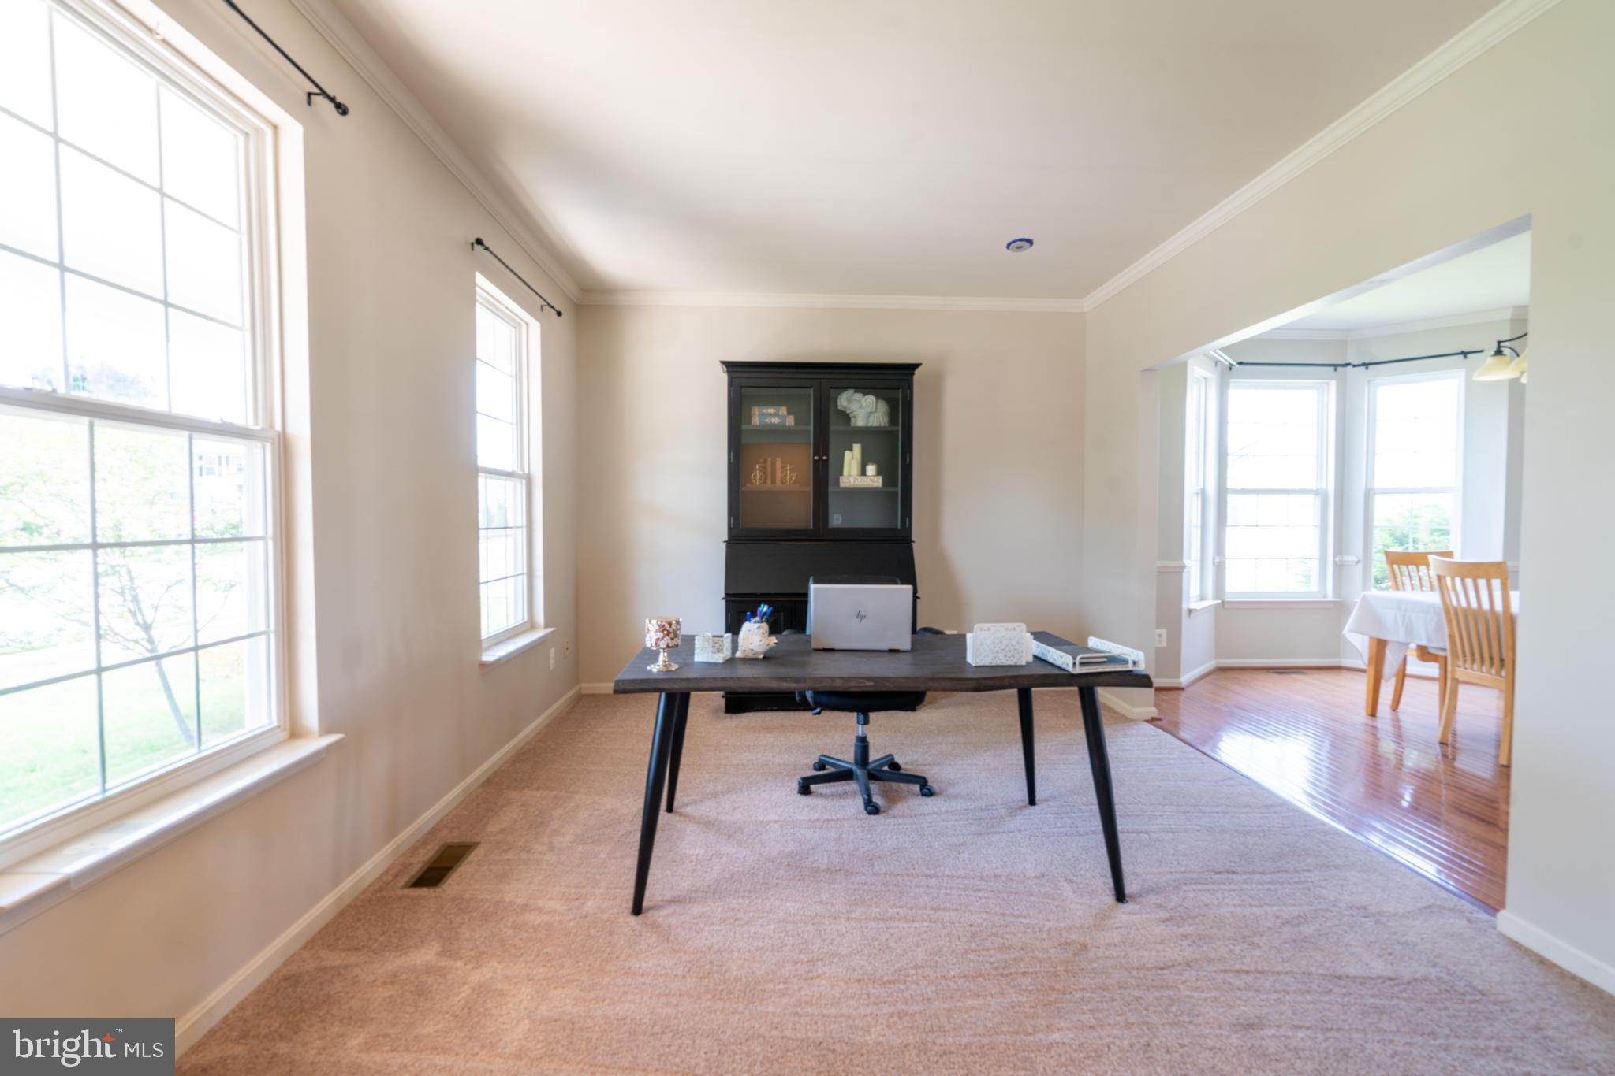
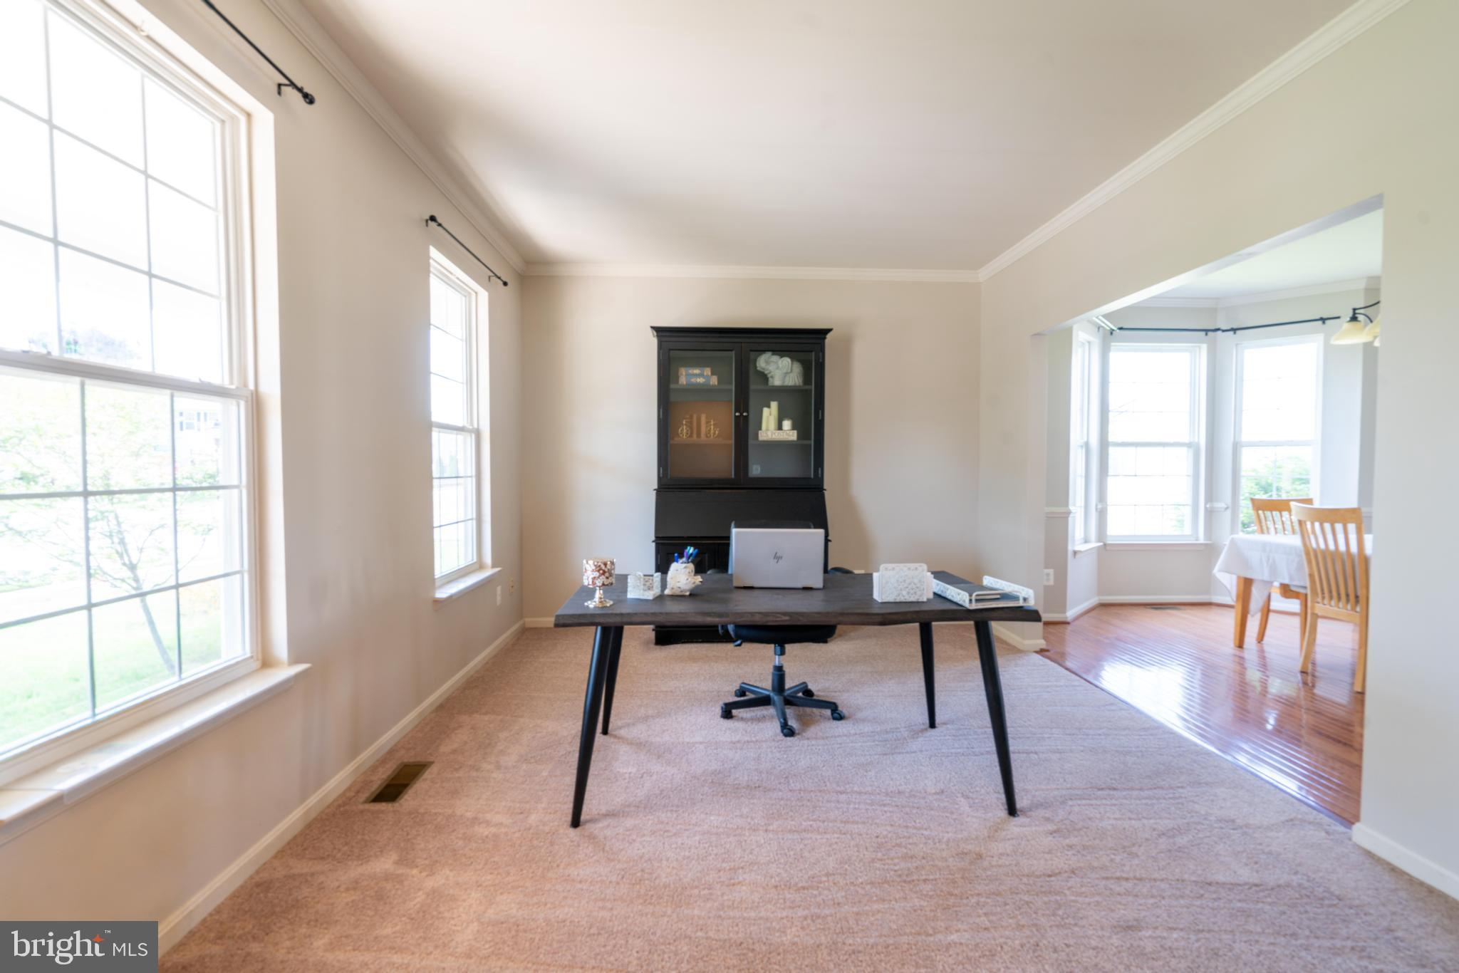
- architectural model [1006,237,1035,253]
